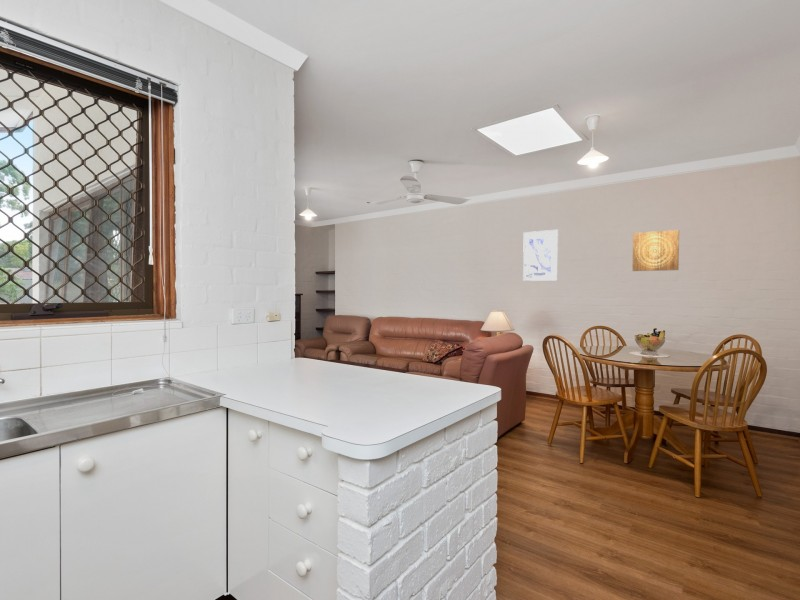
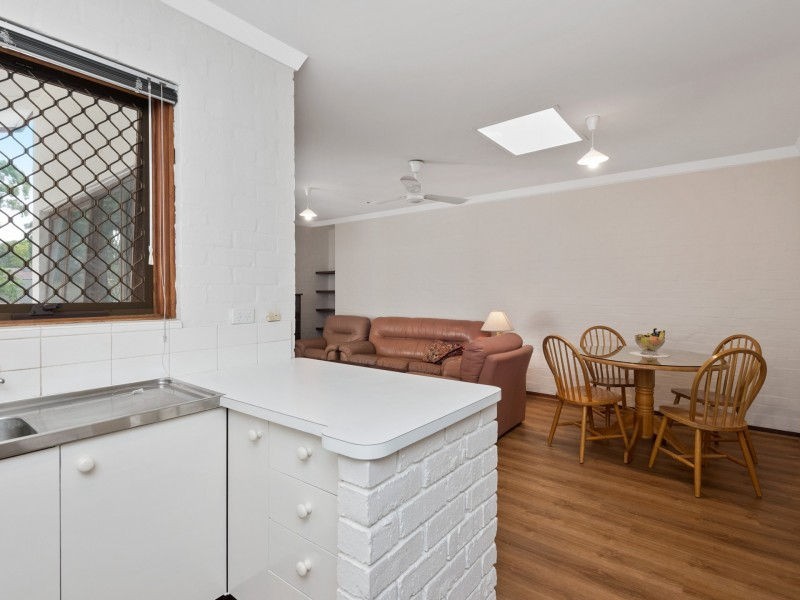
- wall art [522,229,559,282]
- wall art [632,229,680,272]
